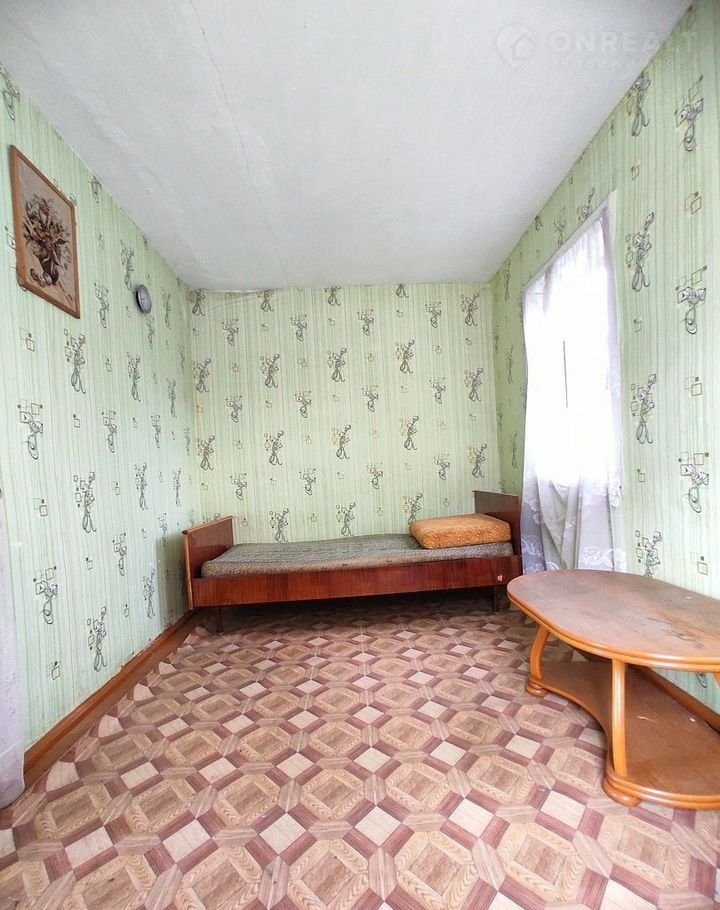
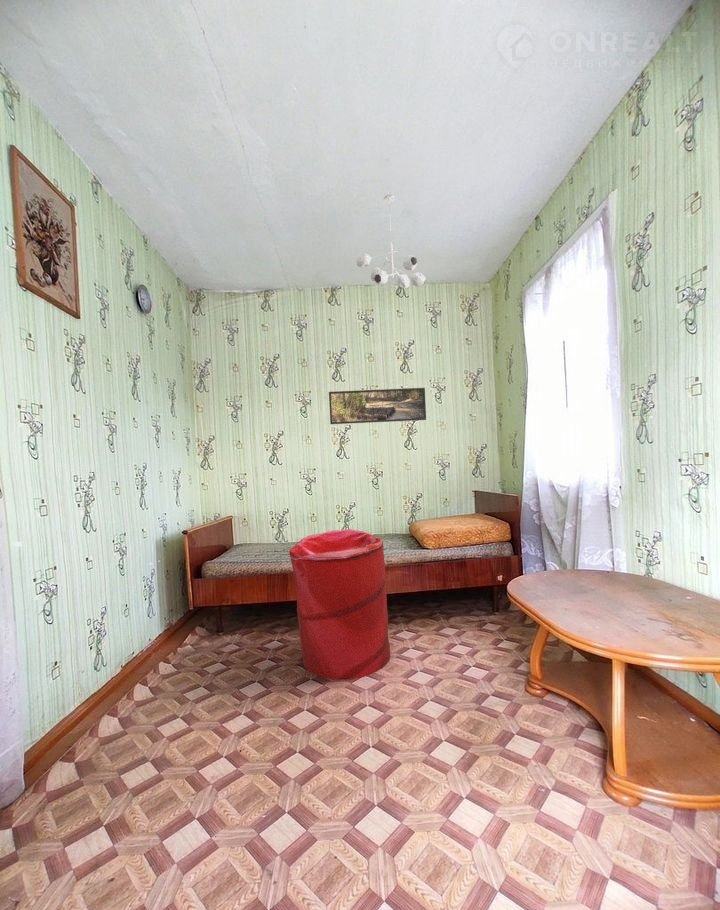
+ ceiling light fixture [355,194,427,289]
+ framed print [328,387,427,425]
+ laundry hamper [288,528,391,680]
